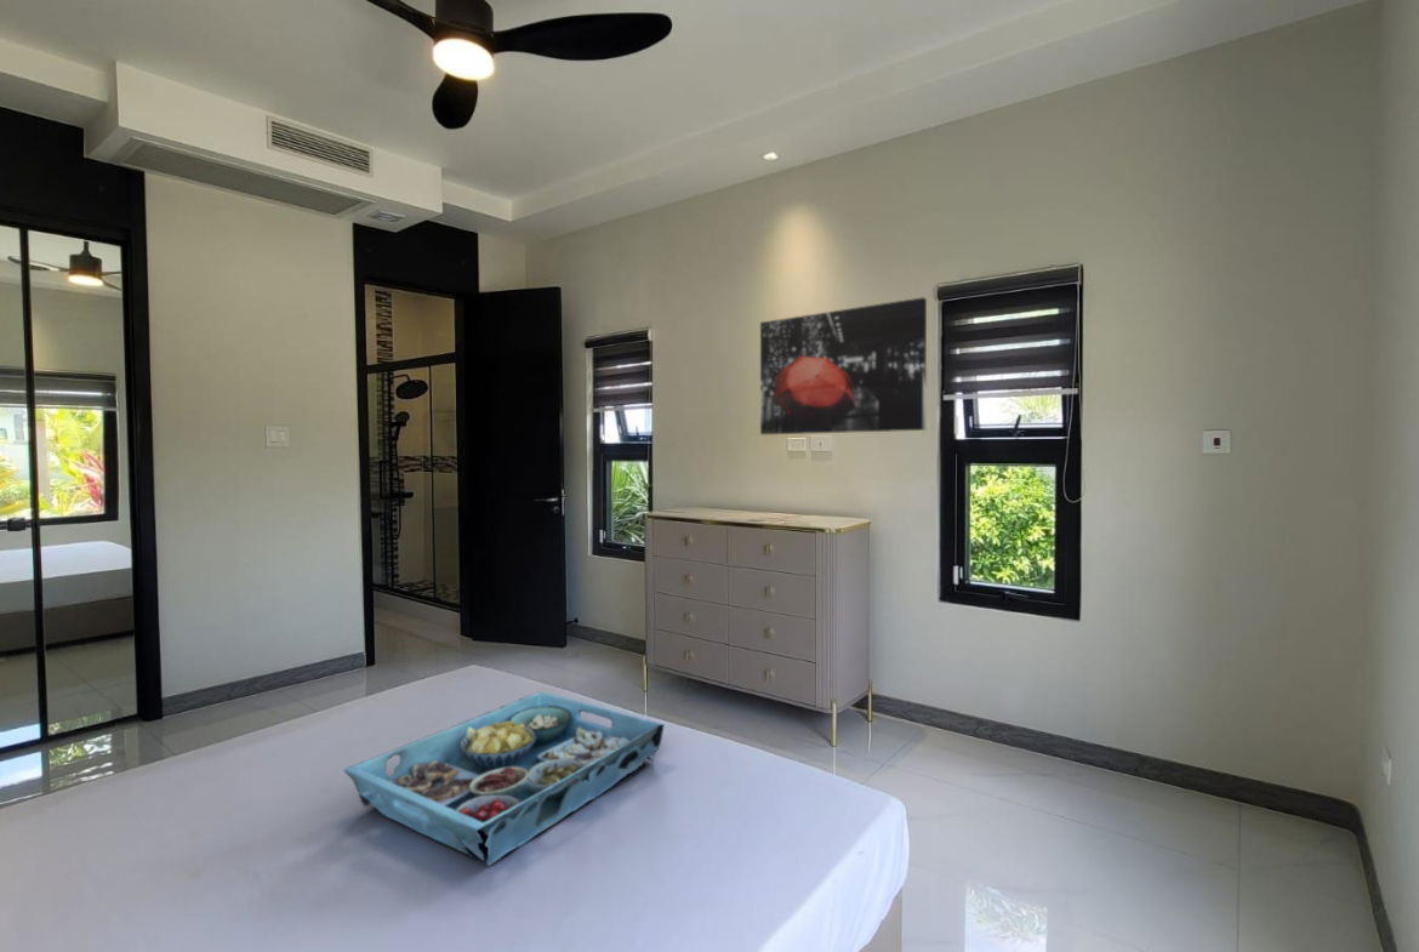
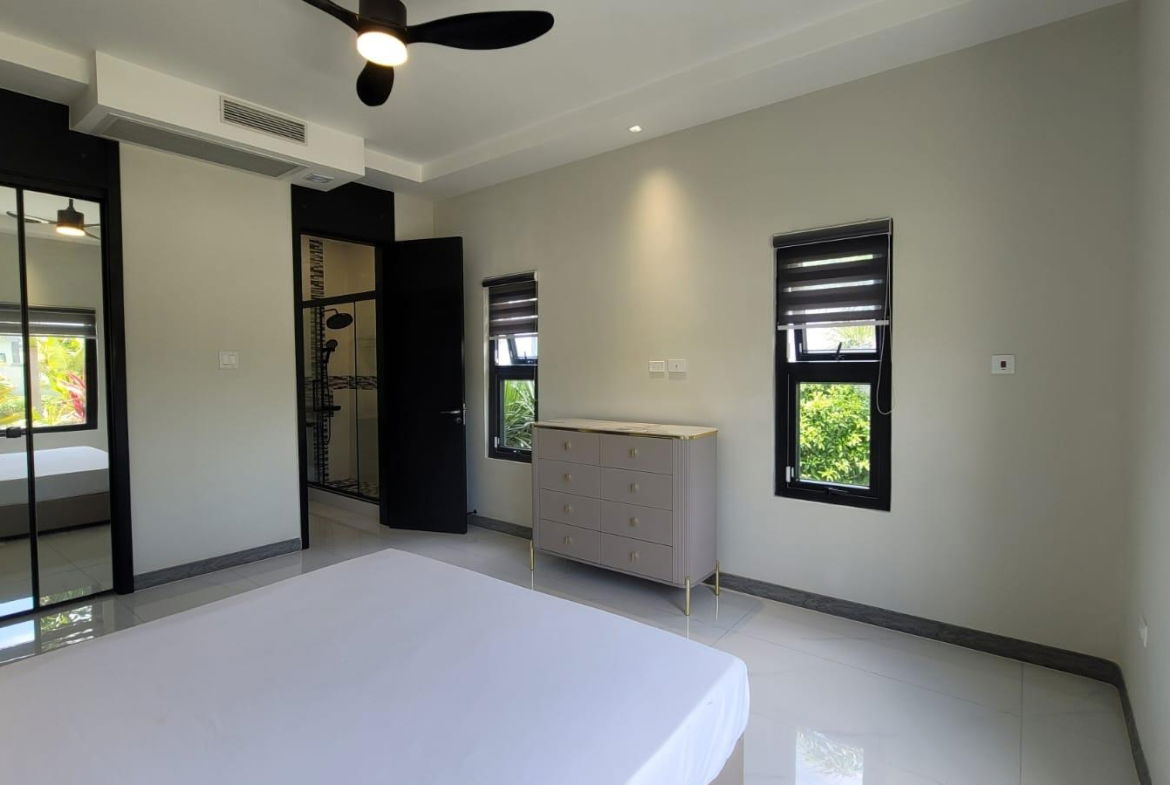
- serving tray [342,690,666,867]
- wall art [759,296,928,435]
